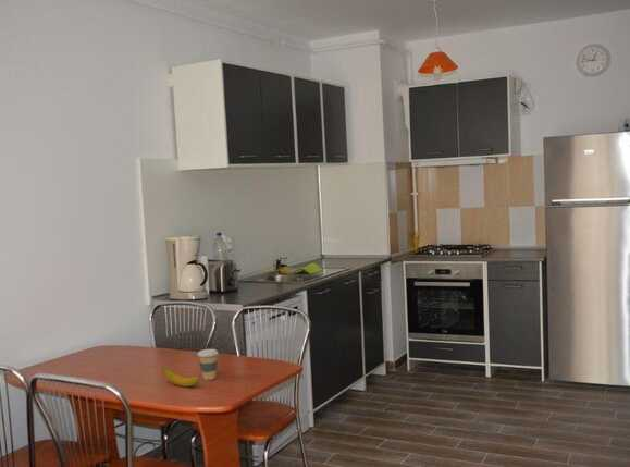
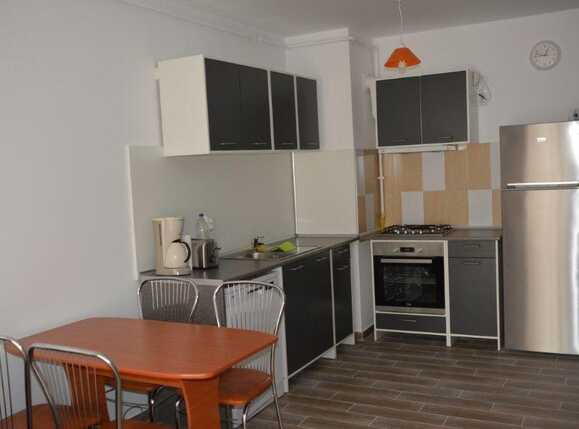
- banana [161,366,200,388]
- coffee cup [197,348,219,381]
